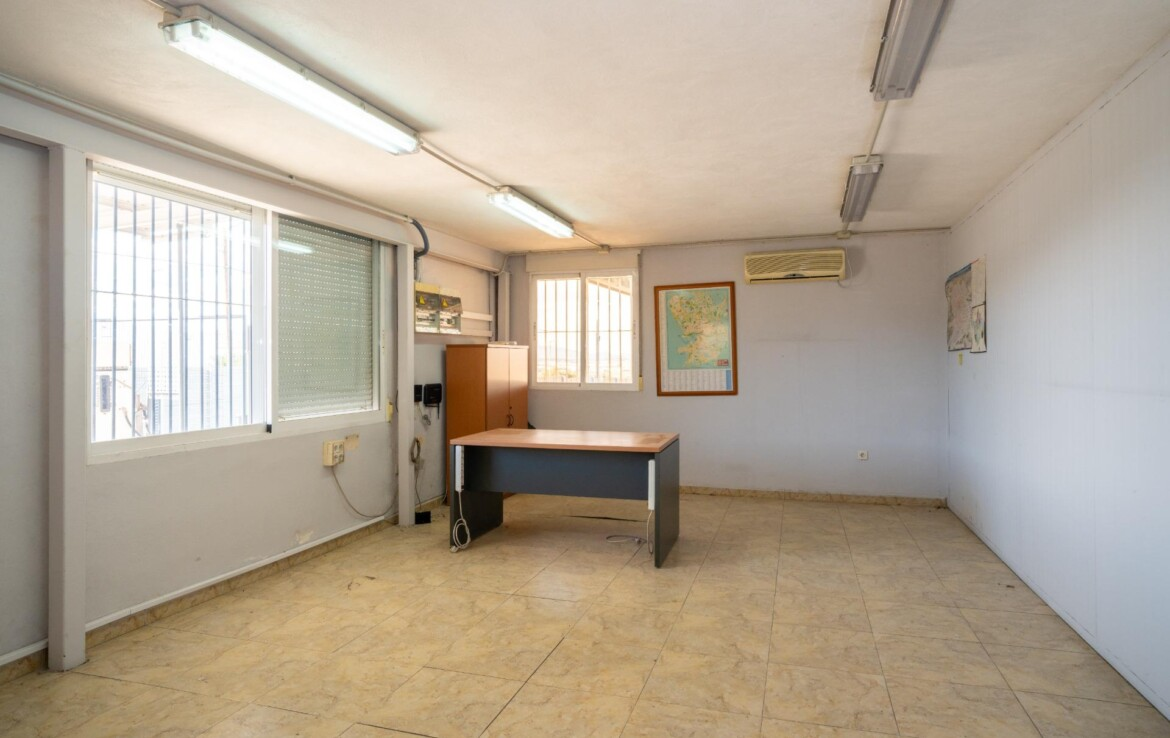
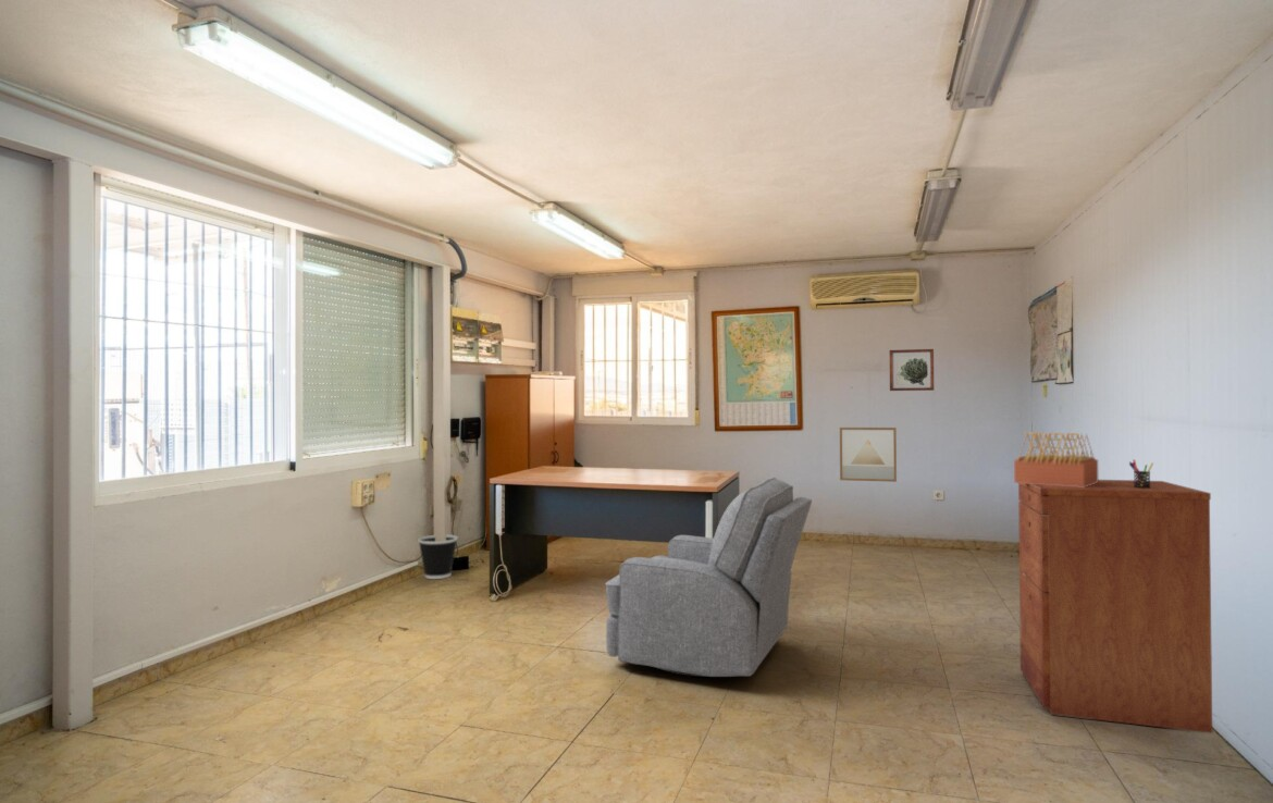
+ architectural model [1013,431,1099,487]
+ pen holder [1128,458,1154,489]
+ chair [605,477,813,678]
+ wall art [839,427,898,483]
+ wall art [888,348,935,392]
+ filing cabinet [1017,479,1213,734]
+ wastebasket [417,533,459,580]
